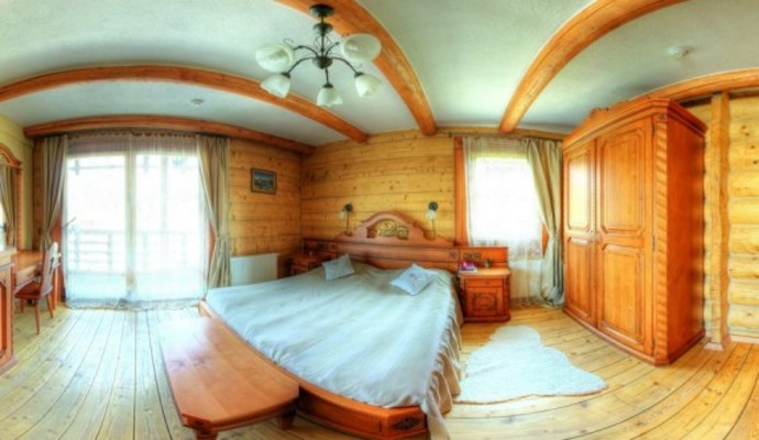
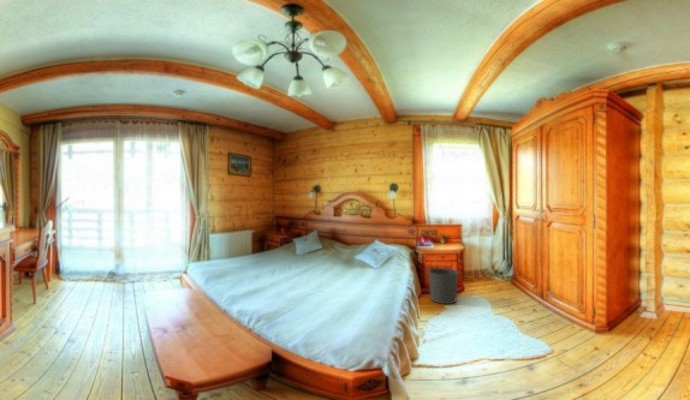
+ waste bin [427,267,460,305]
